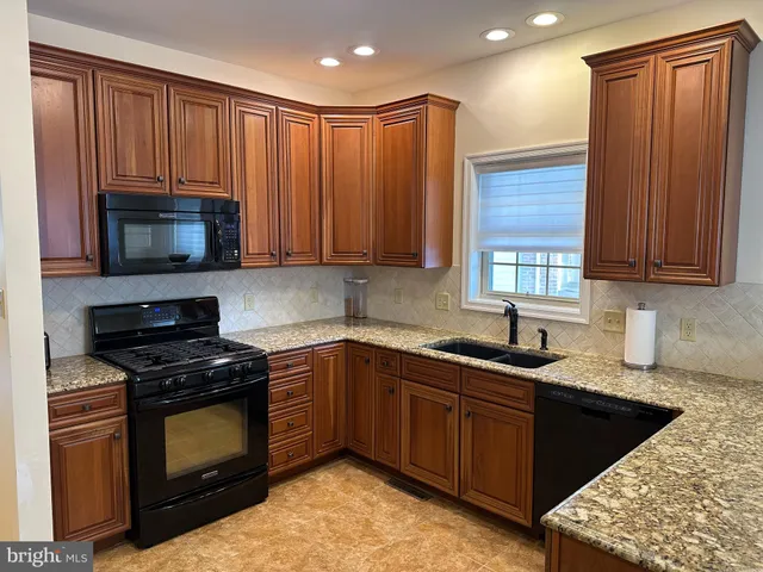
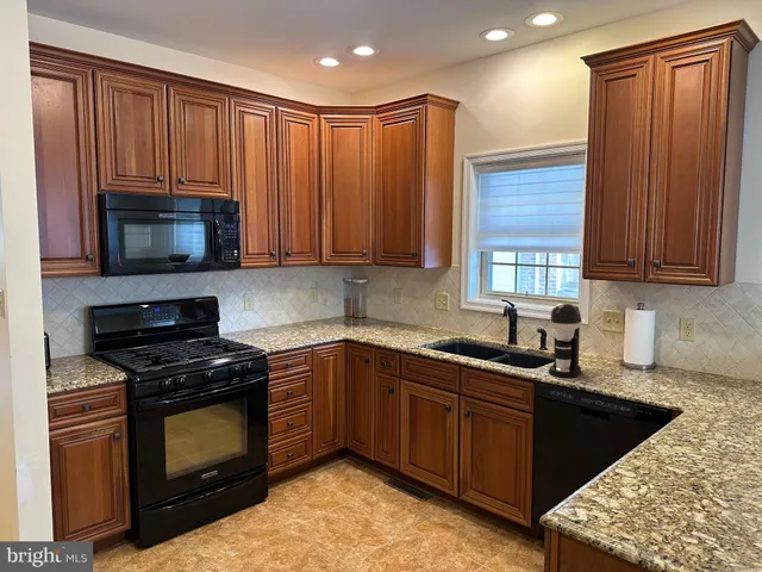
+ coffee maker [548,303,583,378]
